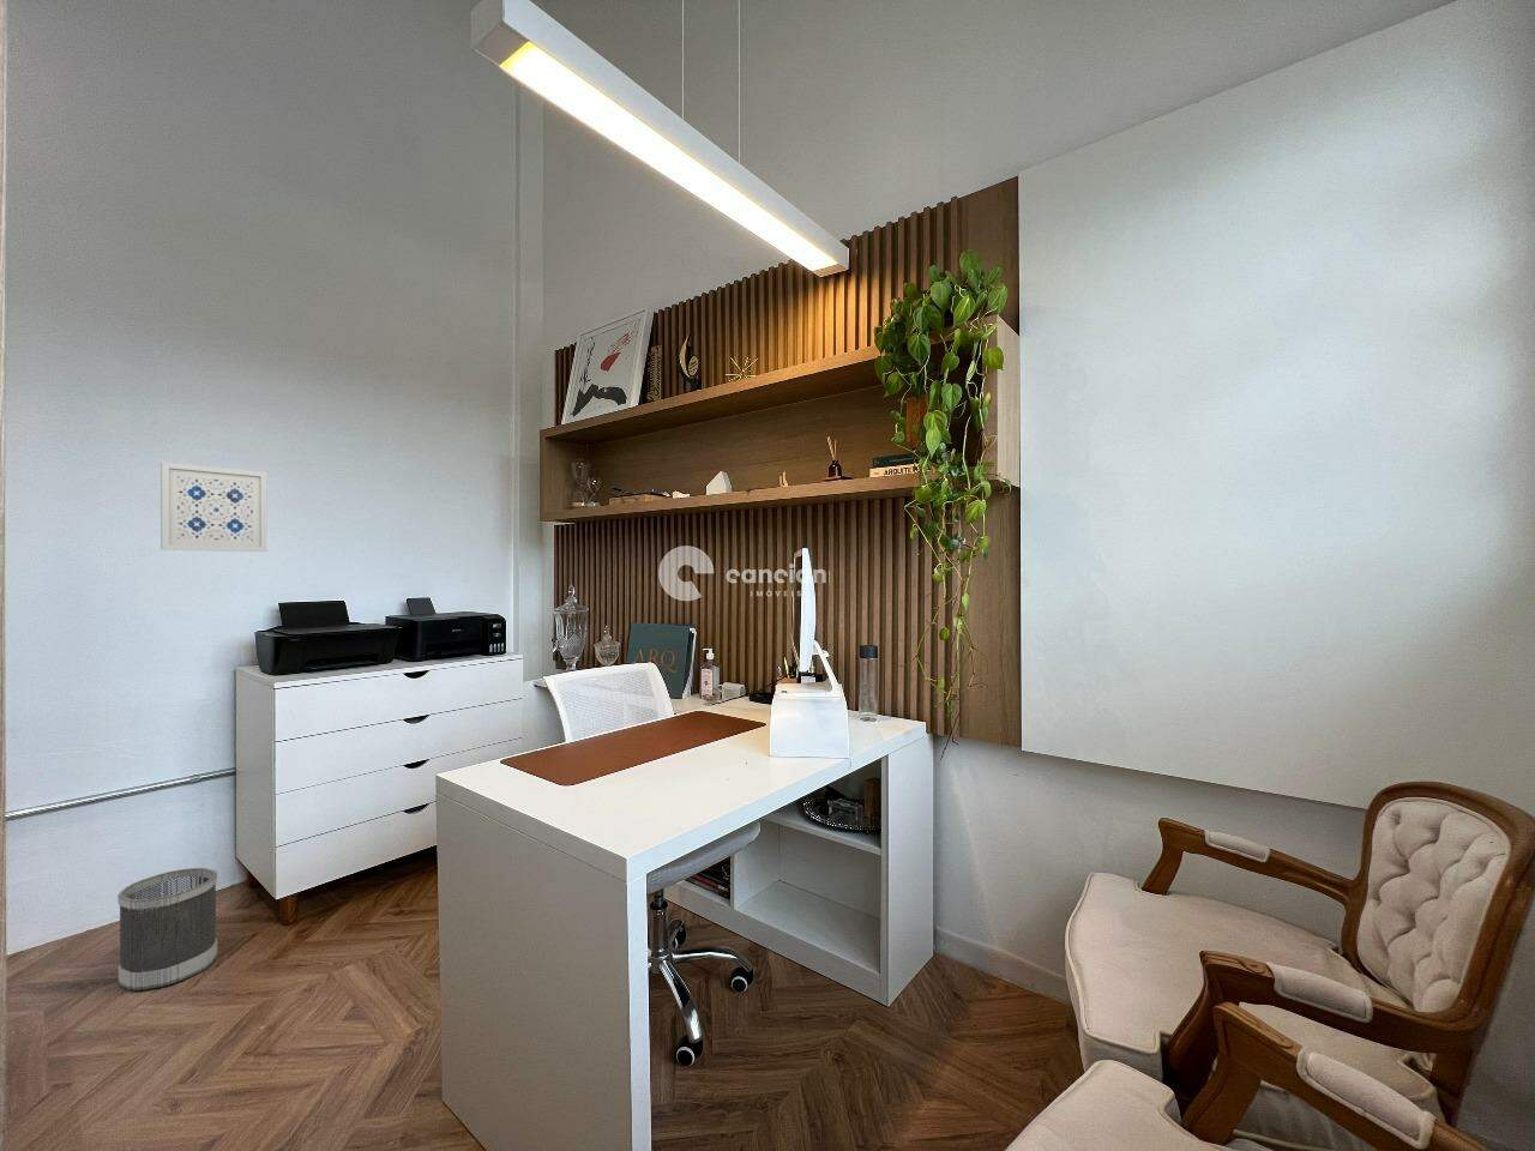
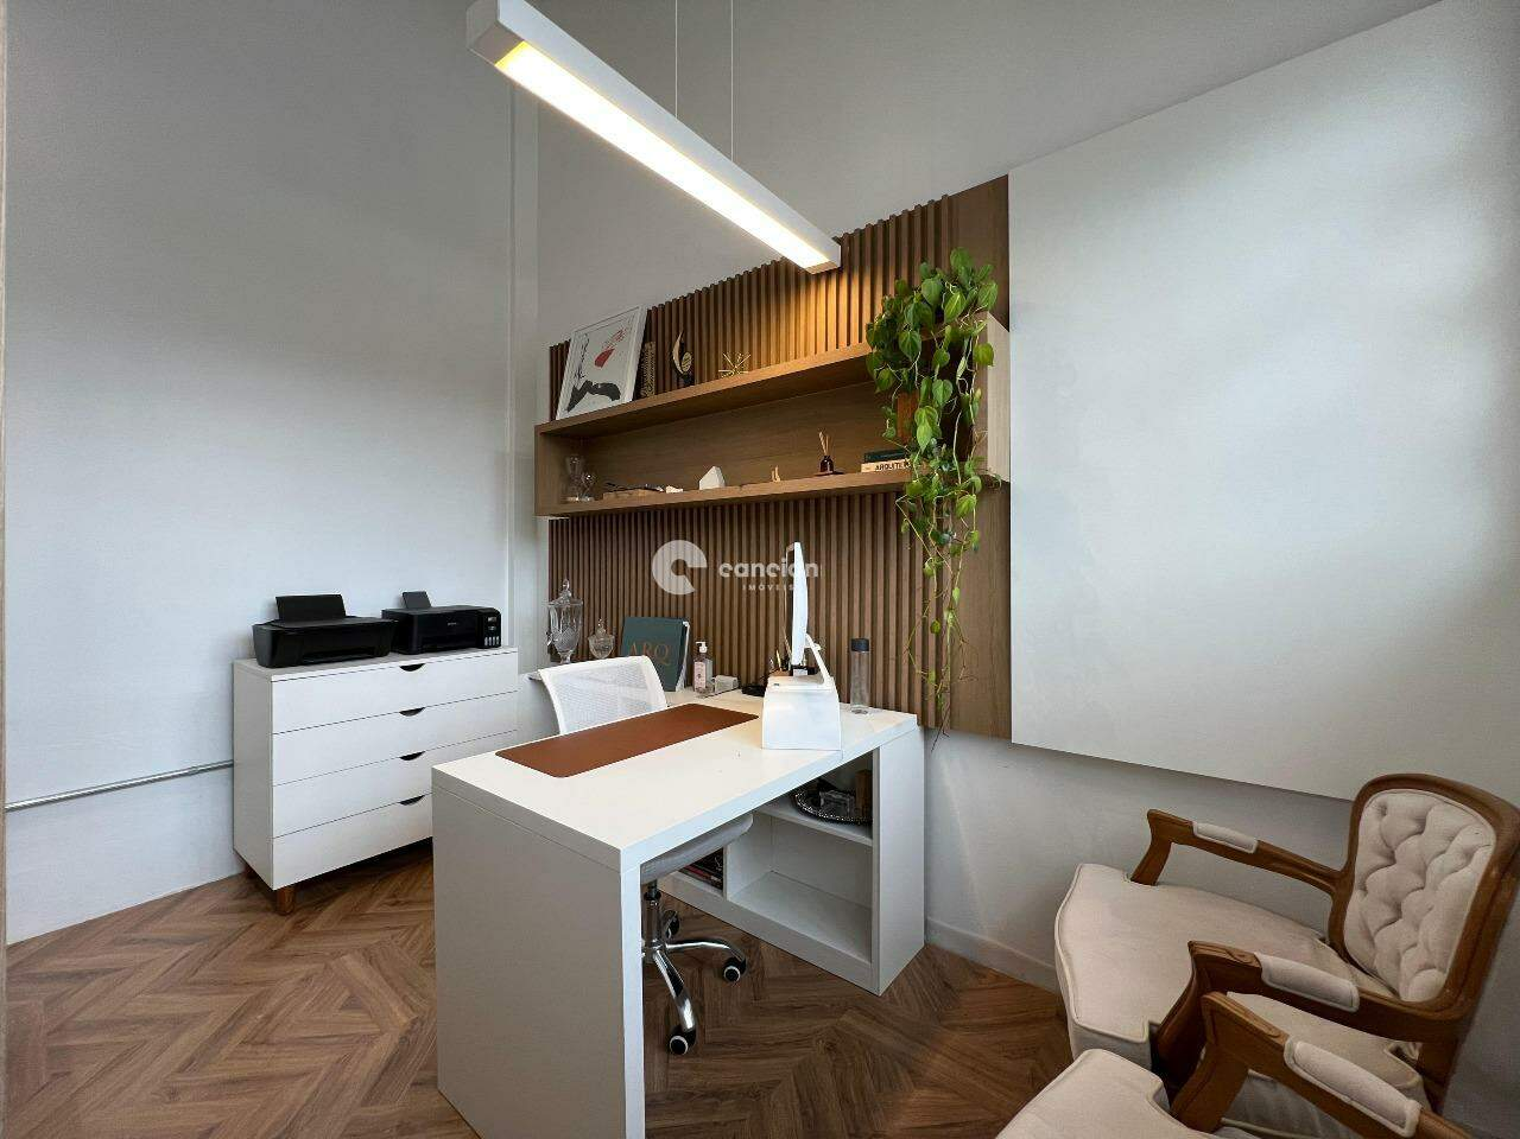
- wastebasket [116,867,219,991]
- wall art [160,462,267,553]
